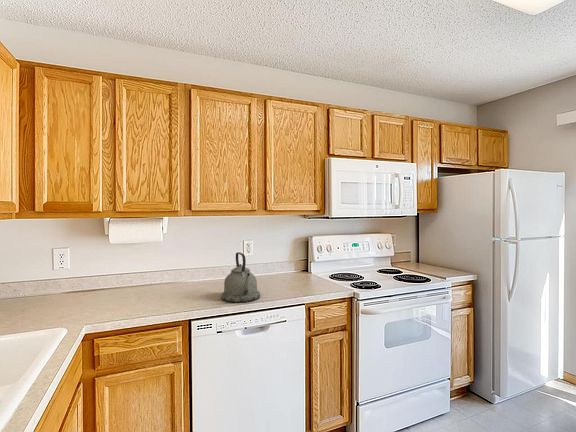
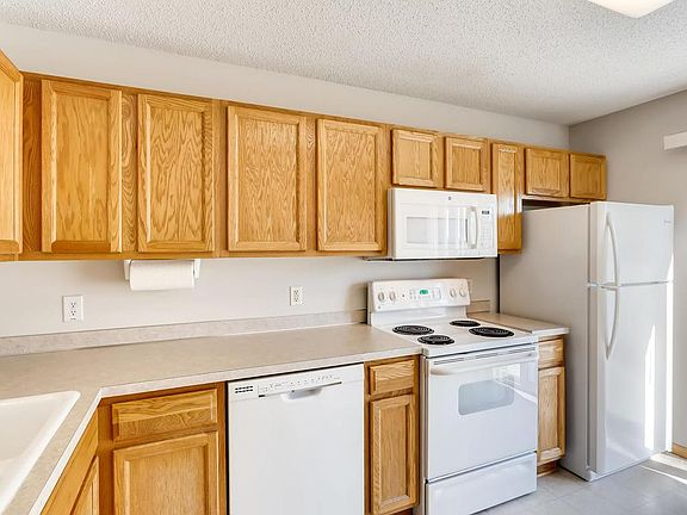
- kettle [220,251,261,303]
